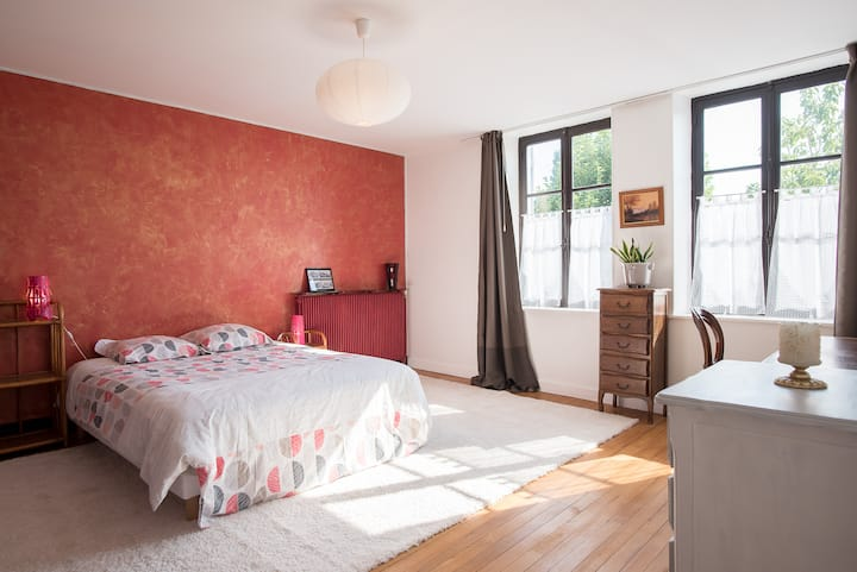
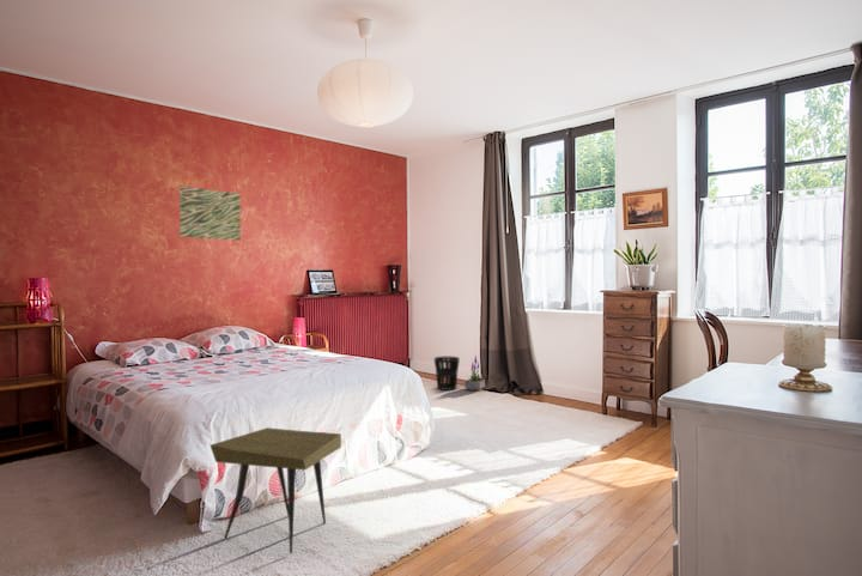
+ potted plant [463,353,486,393]
+ wastebasket [433,356,461,392]
+ wall art [178,186,242,242]
+ side table [210,426,342,554]
